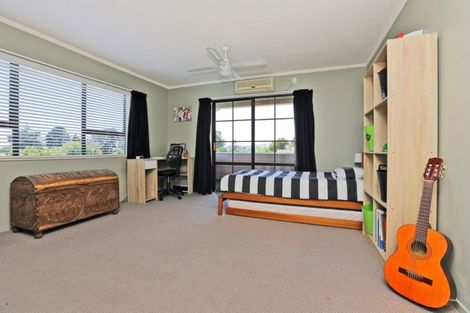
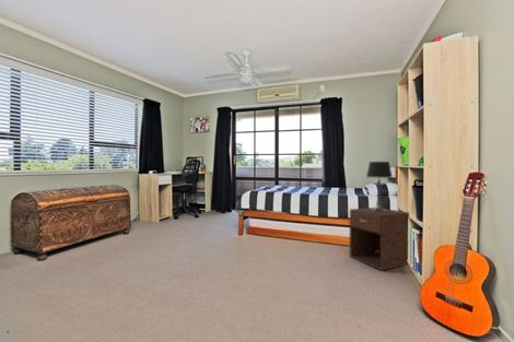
+ nightstand [349,207,410,271]
+ table lamp [365,161,394,212]
